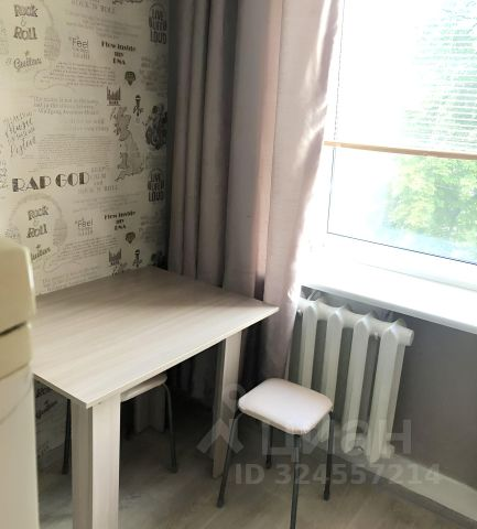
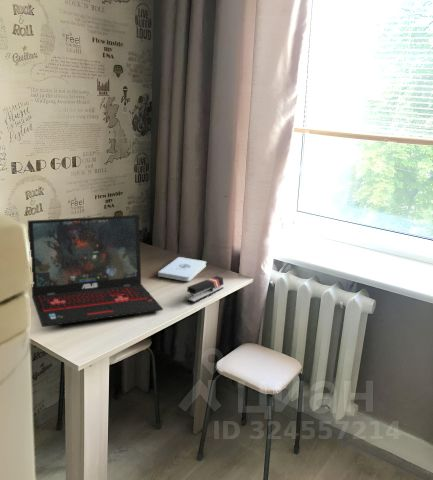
+ laptop [27,214,164,328]
+ stapler [185,275,224,304]
+ notepad [157,256,207,282]
